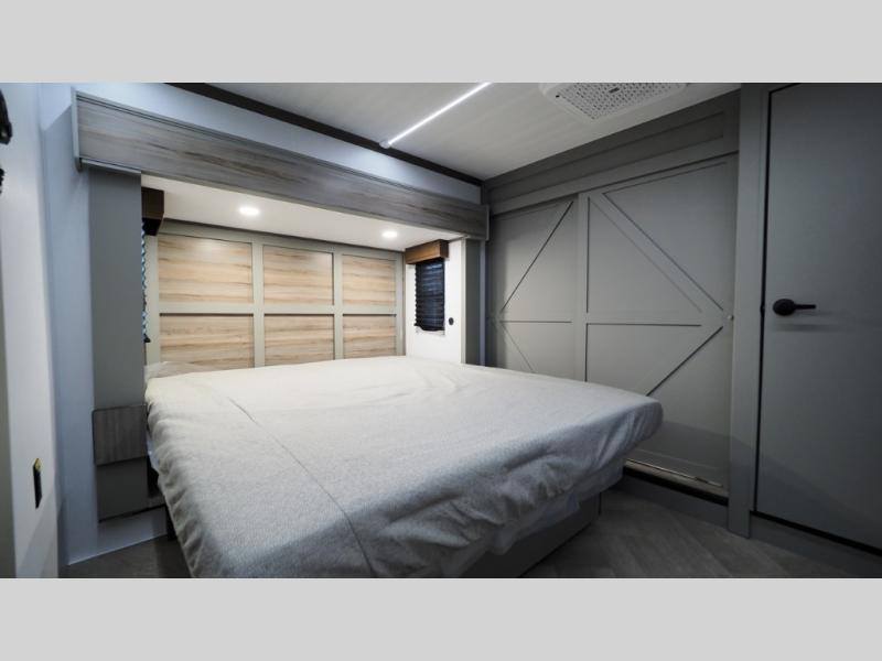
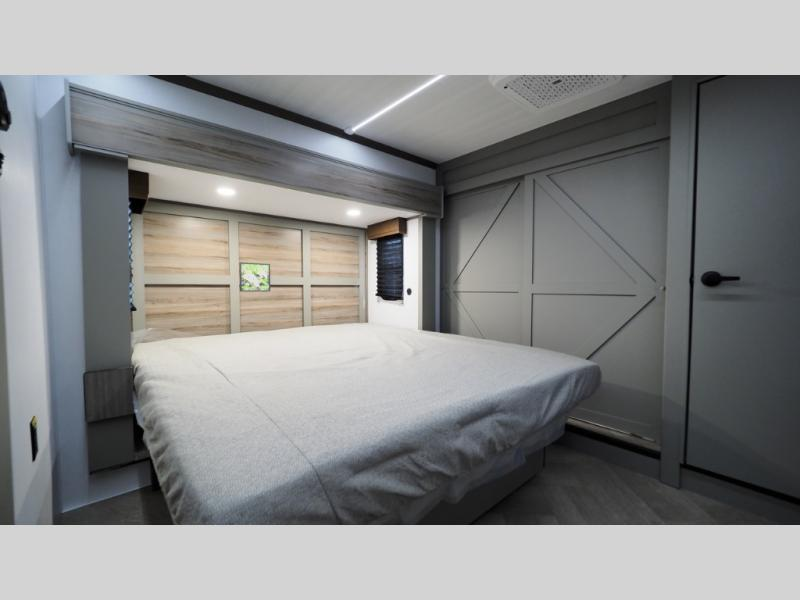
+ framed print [238,261,271,293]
